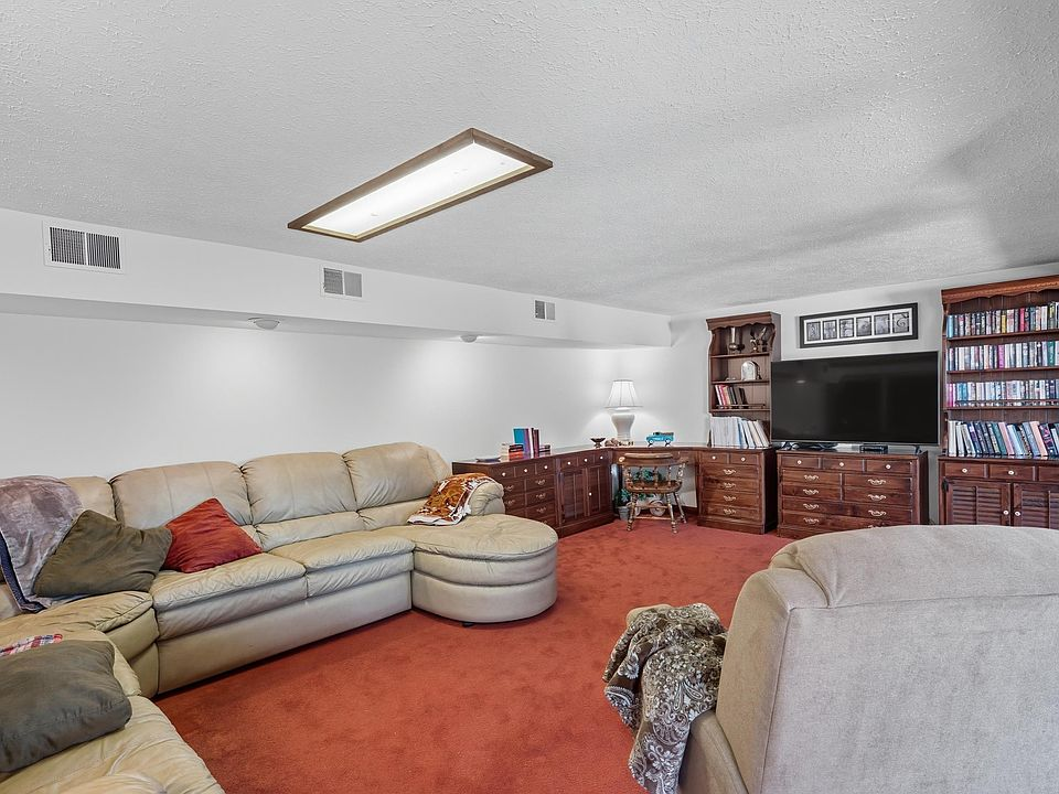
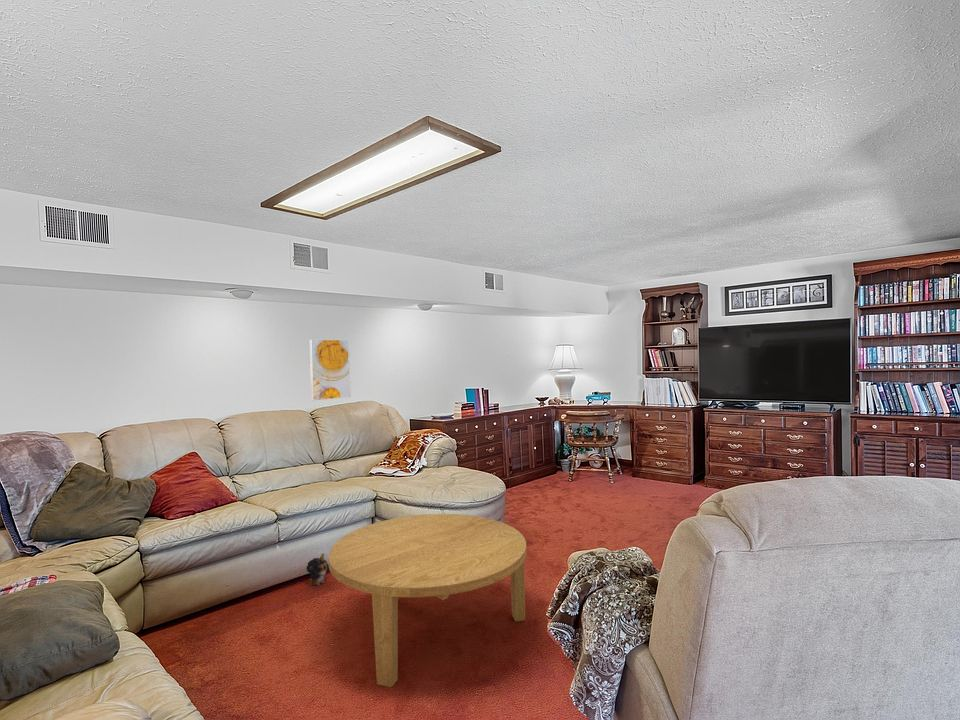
+ plush toy [305,552,329,586]
+ coffee table [328,513,528,688]
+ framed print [309,339,352,402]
